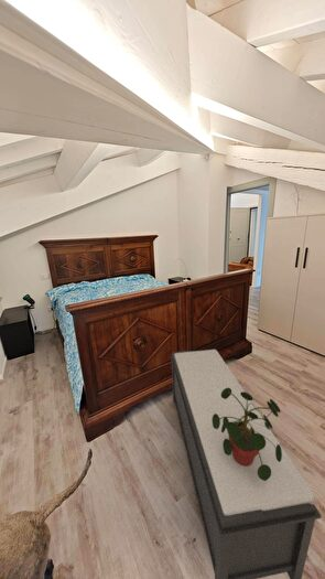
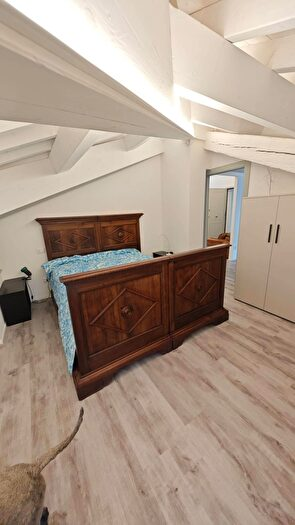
- potted plant [213,388,282,481]
- bench [170,349,323,579]
